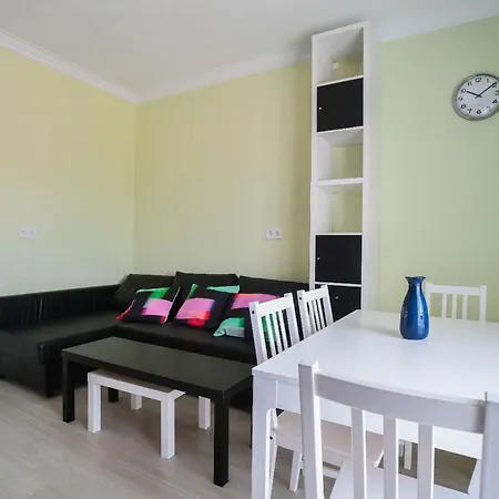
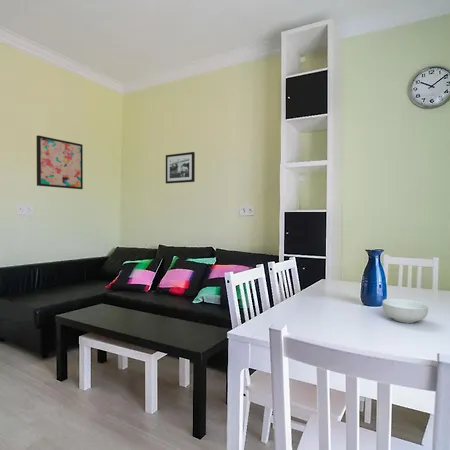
+ picture frame [165,151,196,185]
+ cereal bowl [381,298,429,324]
+ wall art [35,134,84,190]
